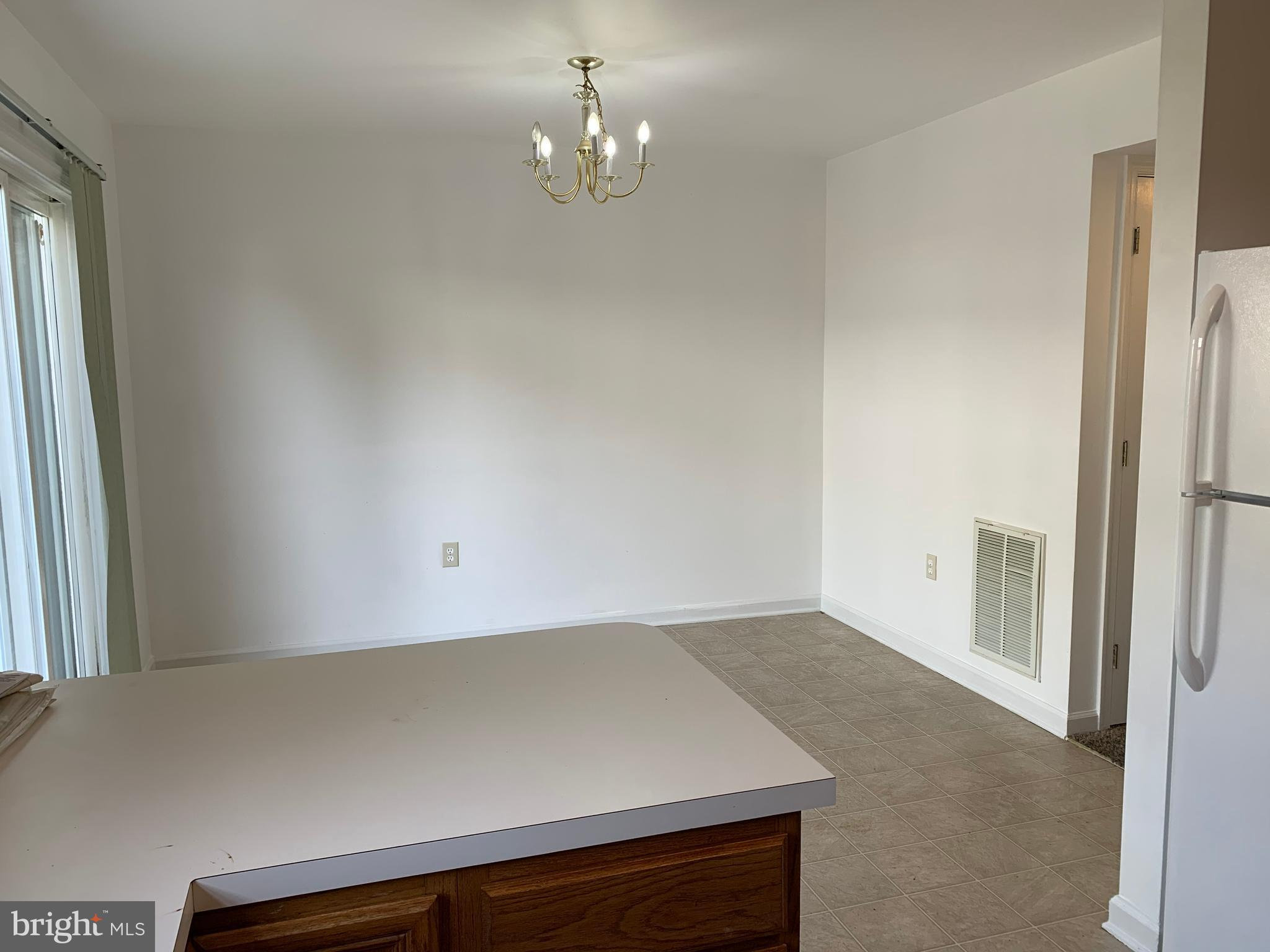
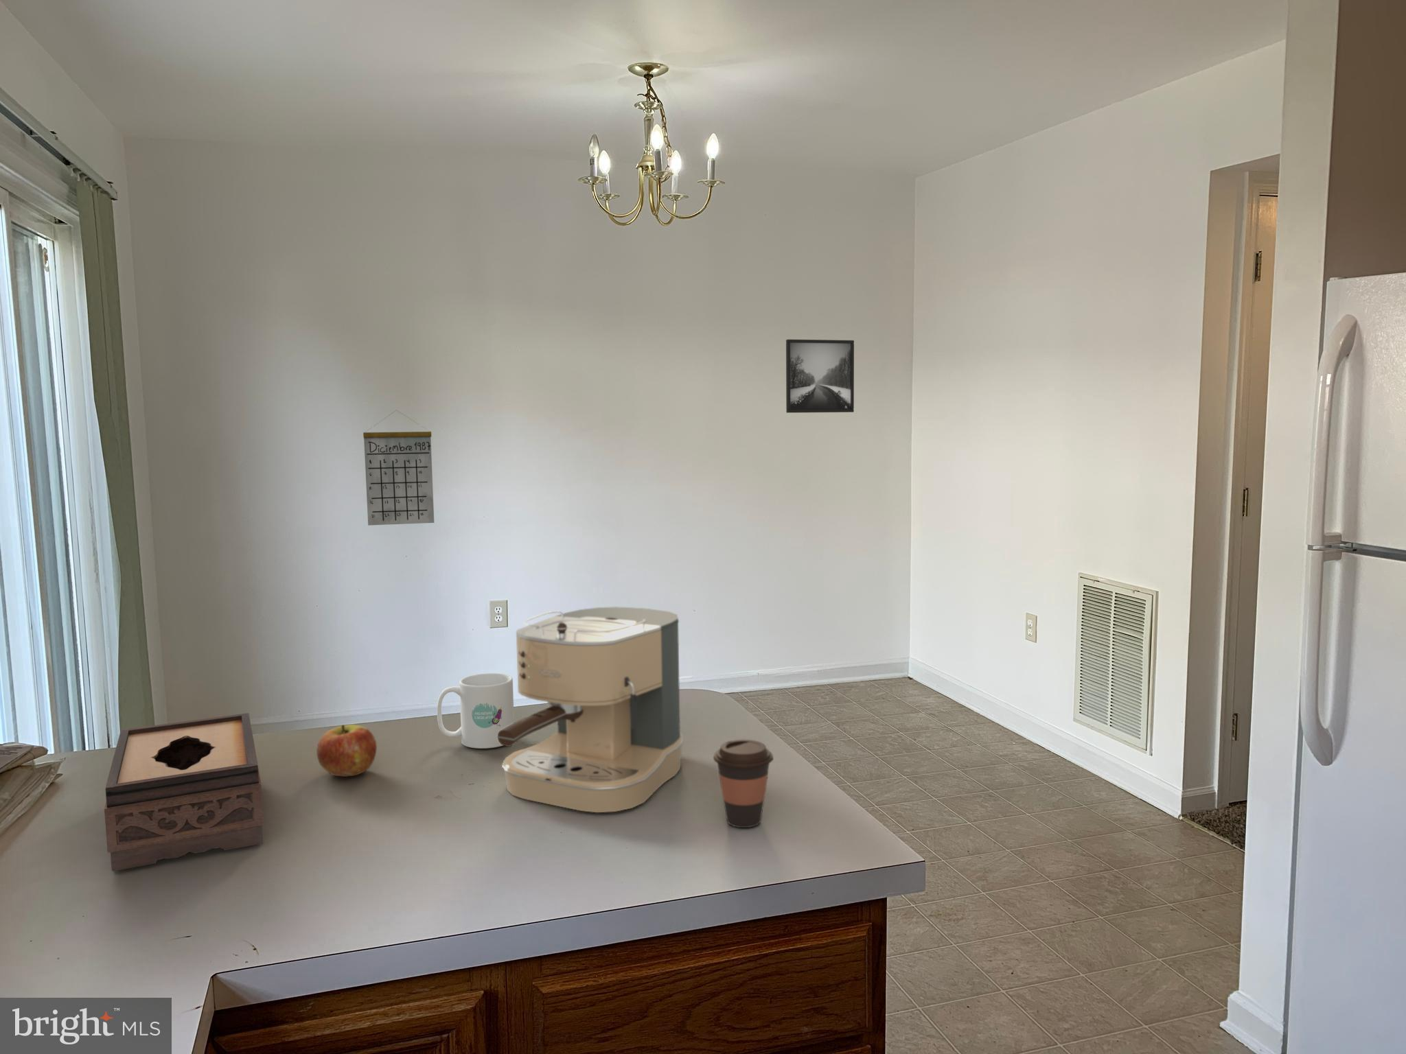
+ coffee cup [713,740,774,828]
+ coffee maker [497,606,684,813]
+ tissue box [104,712,265,872]
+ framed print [785,339,855,413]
+ mug [436,672,515,750]
+ calendar [362,410,435,526]
+ apple [316,724,378,777]
